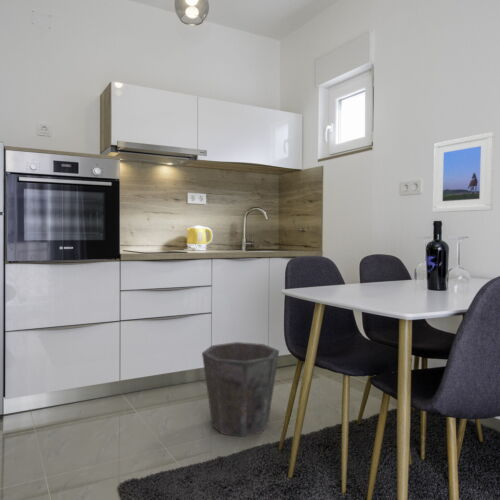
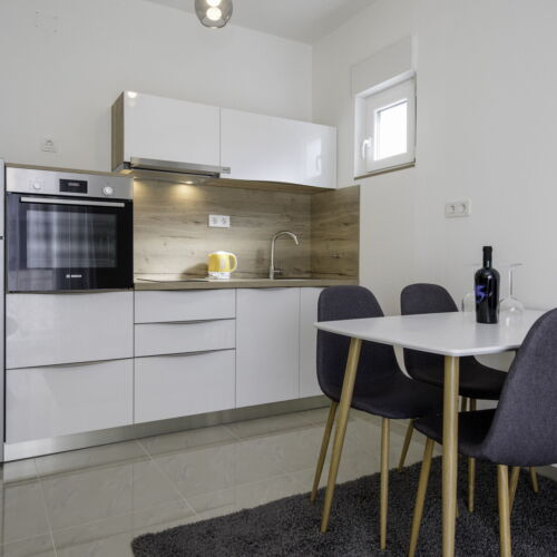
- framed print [432,131,496,213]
- waste bin [201,341,280,438]
